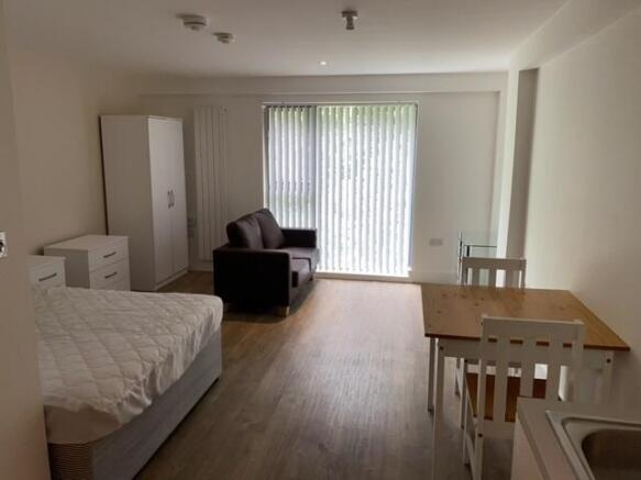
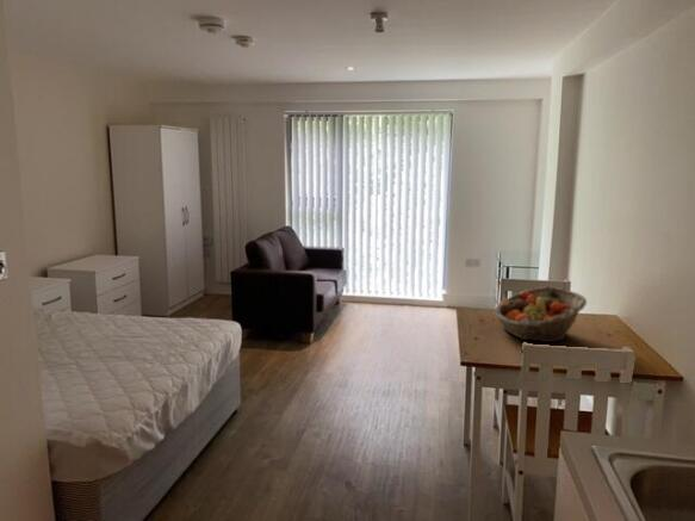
+ fruit basket [494,286,588,343]
